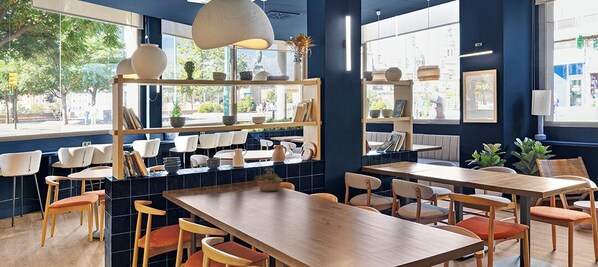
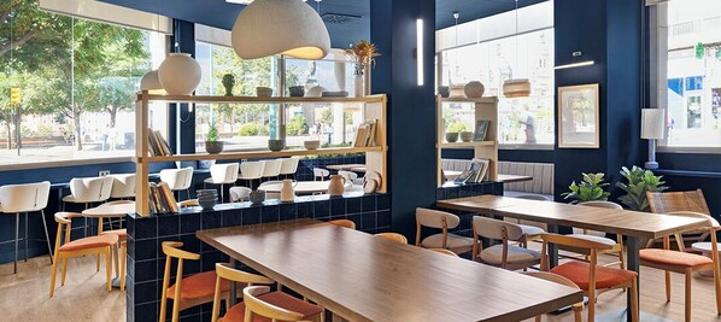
- succulent planter [253,167,284,192]
